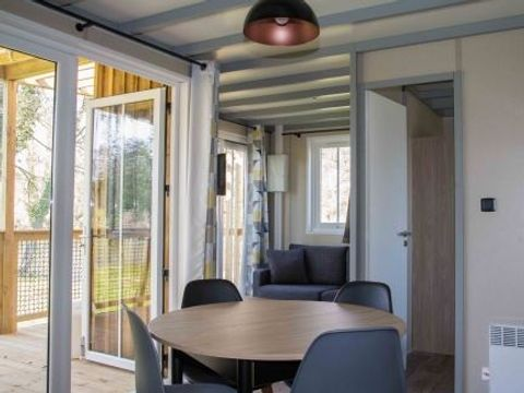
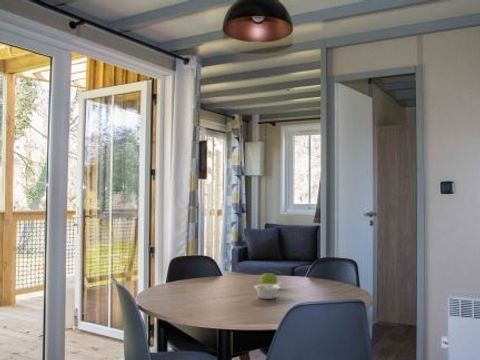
+ fruit [259,268,284,285]
+ legume [253,281,283,300]
